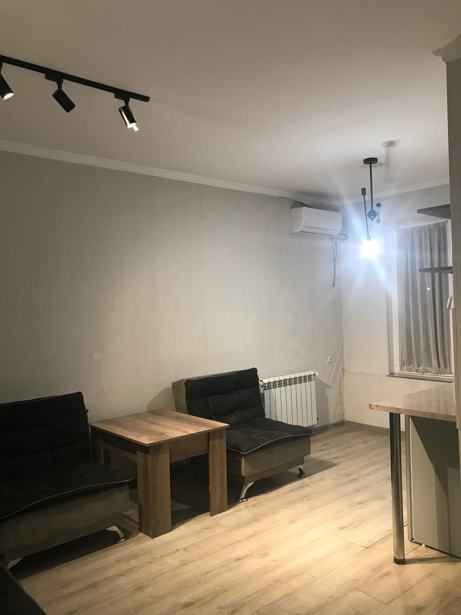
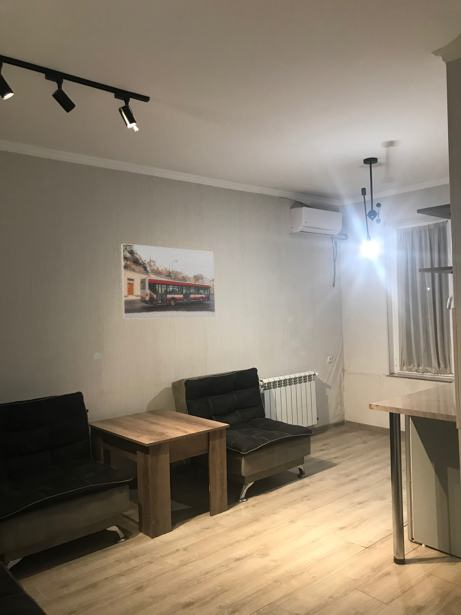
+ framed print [120,243,216,320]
